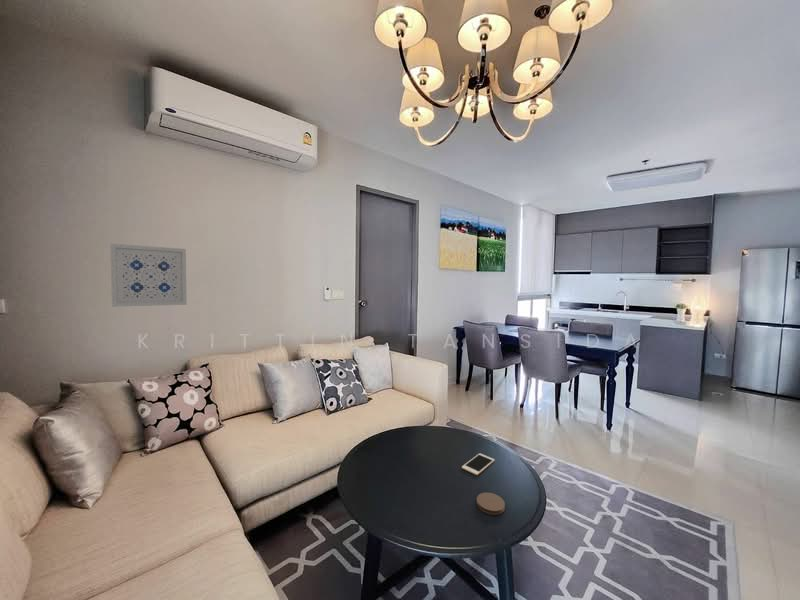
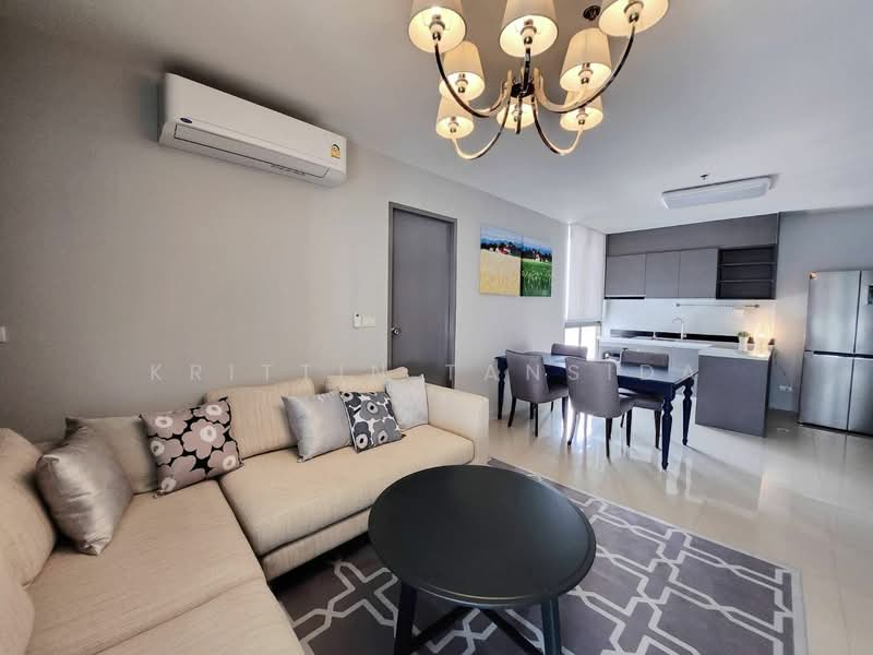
- wall art [109,243,188,308]
- cell phone [461,452,496,476]
- coaster [476,491,506,516]
